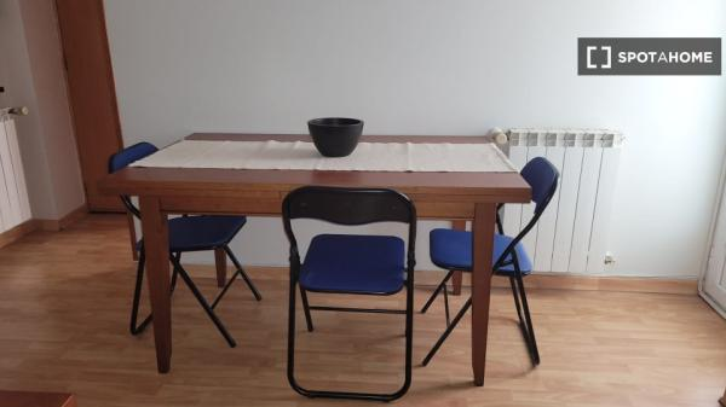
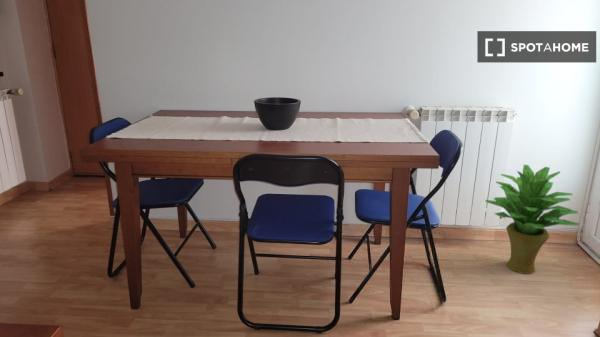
+ potted plant [484,164,580,275]
